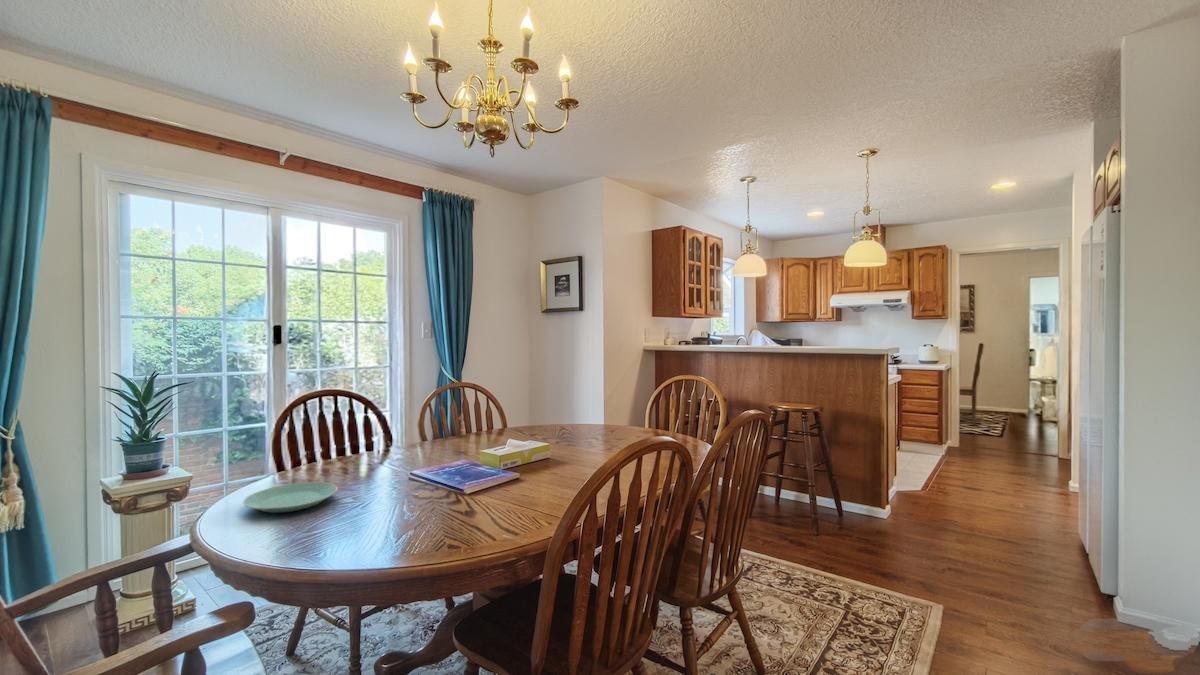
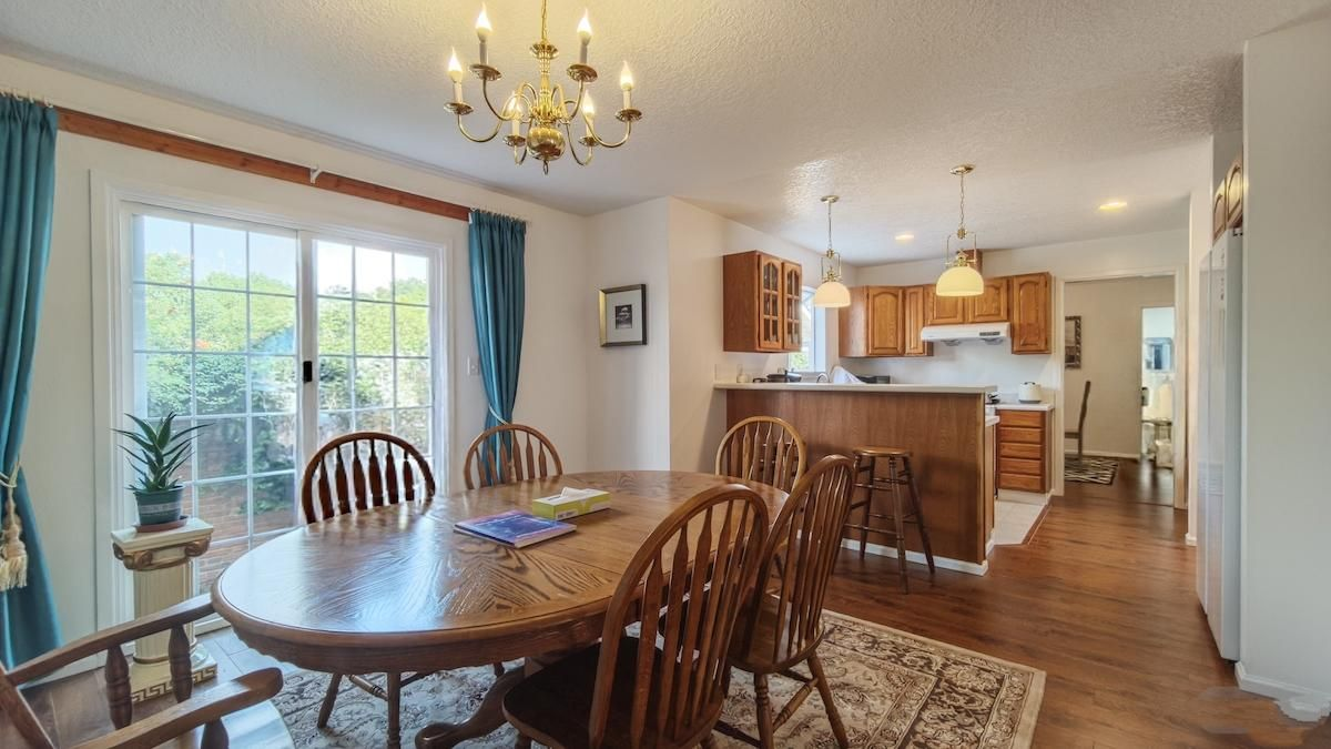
- plate [242,481,339,514]
